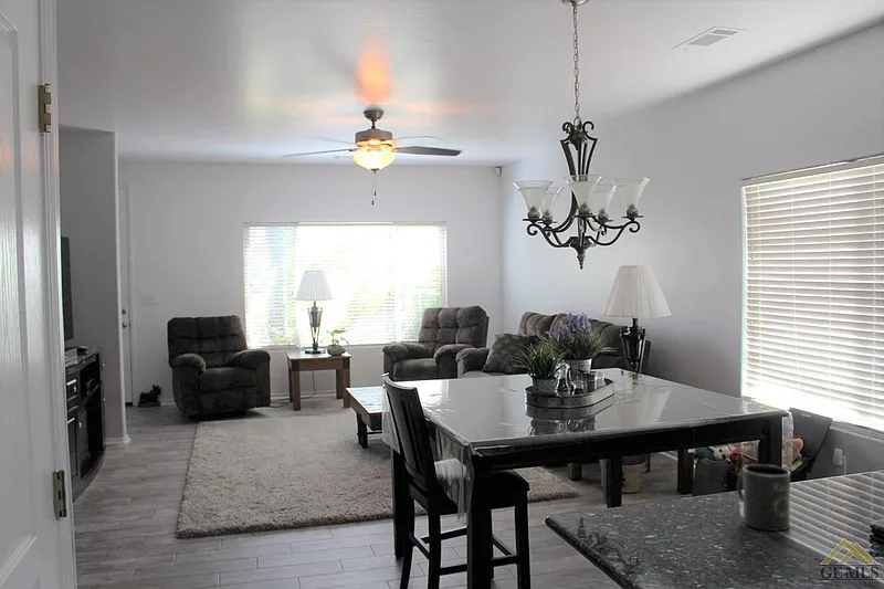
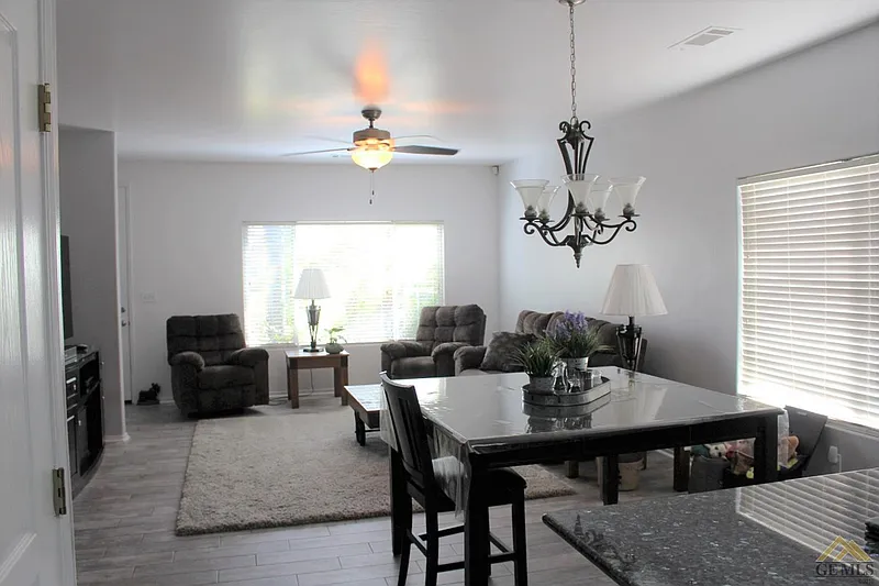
- mug [736,463,791,532]
